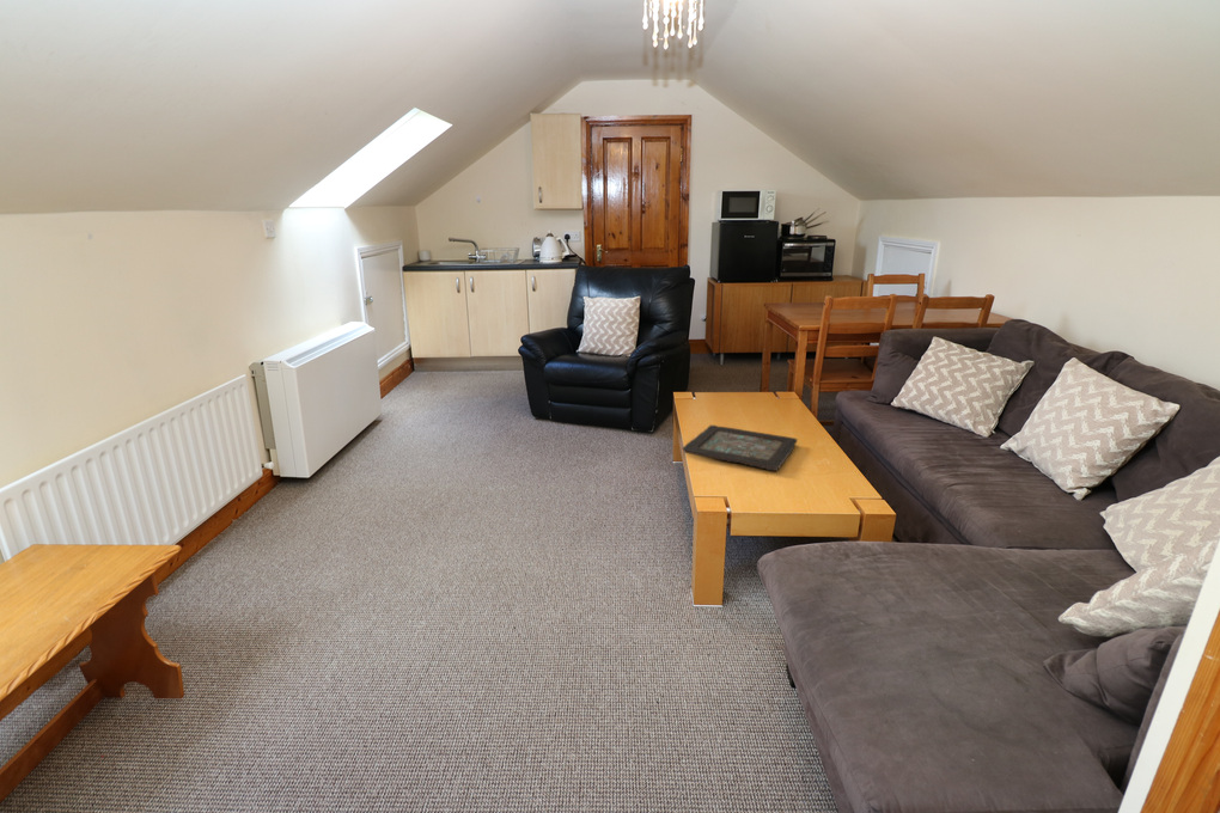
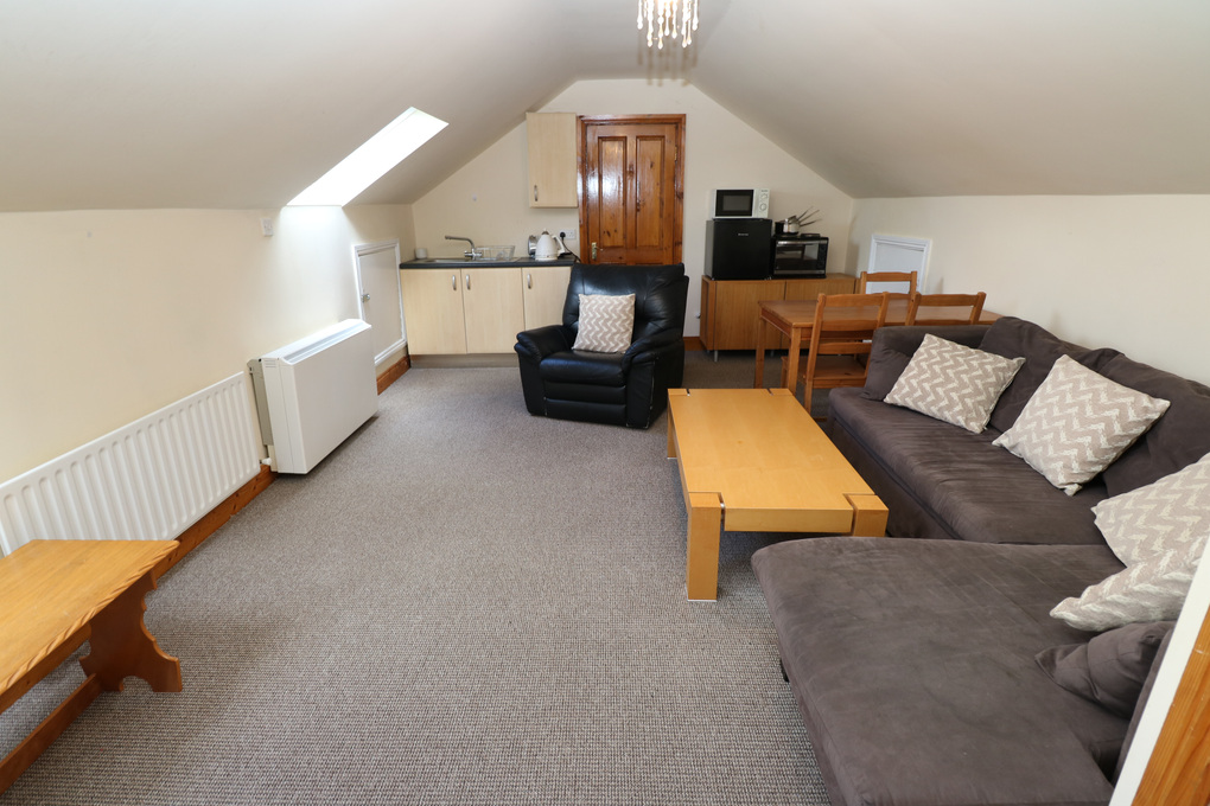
- decorative tray [682,424,799,472]
